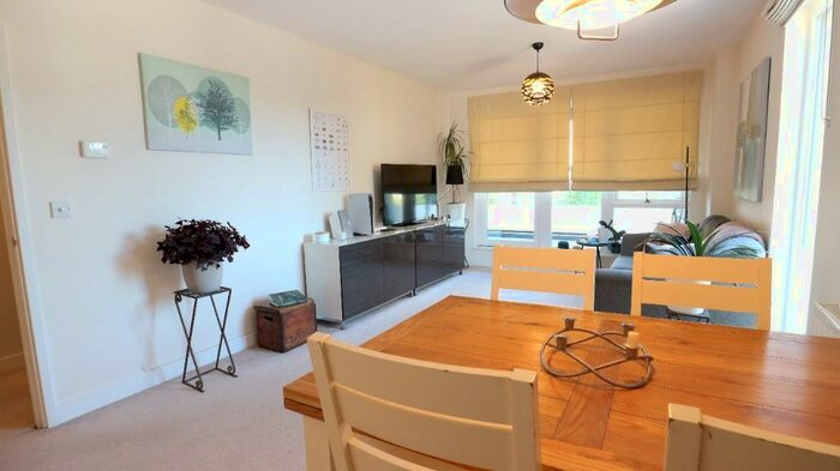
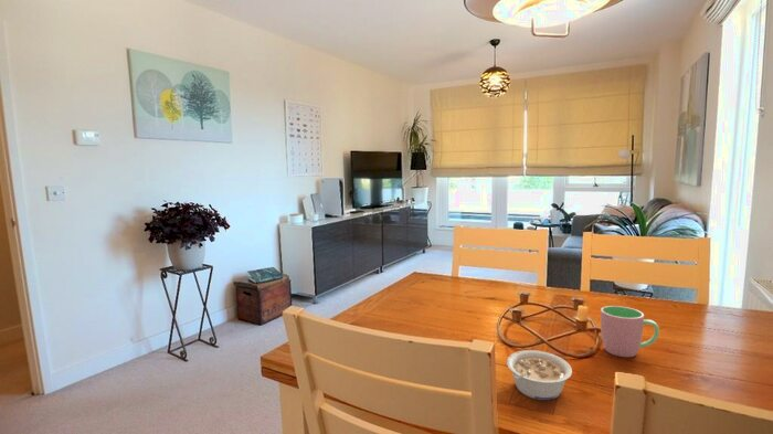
+ legume [506,349,573,401]
+ cup [600,305,660,358]
